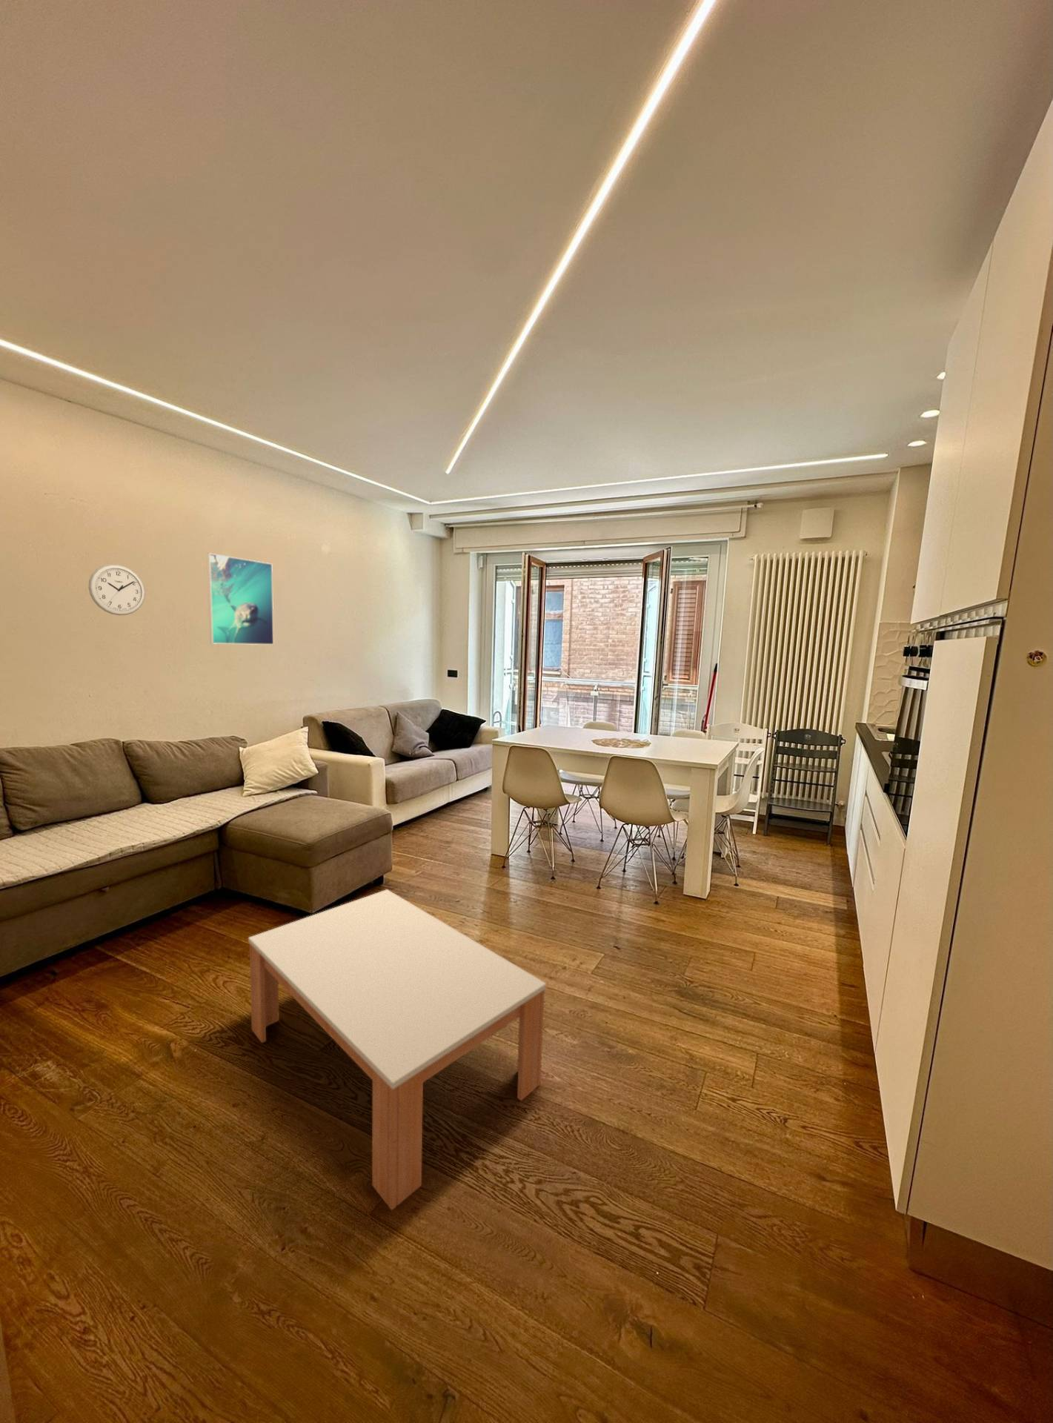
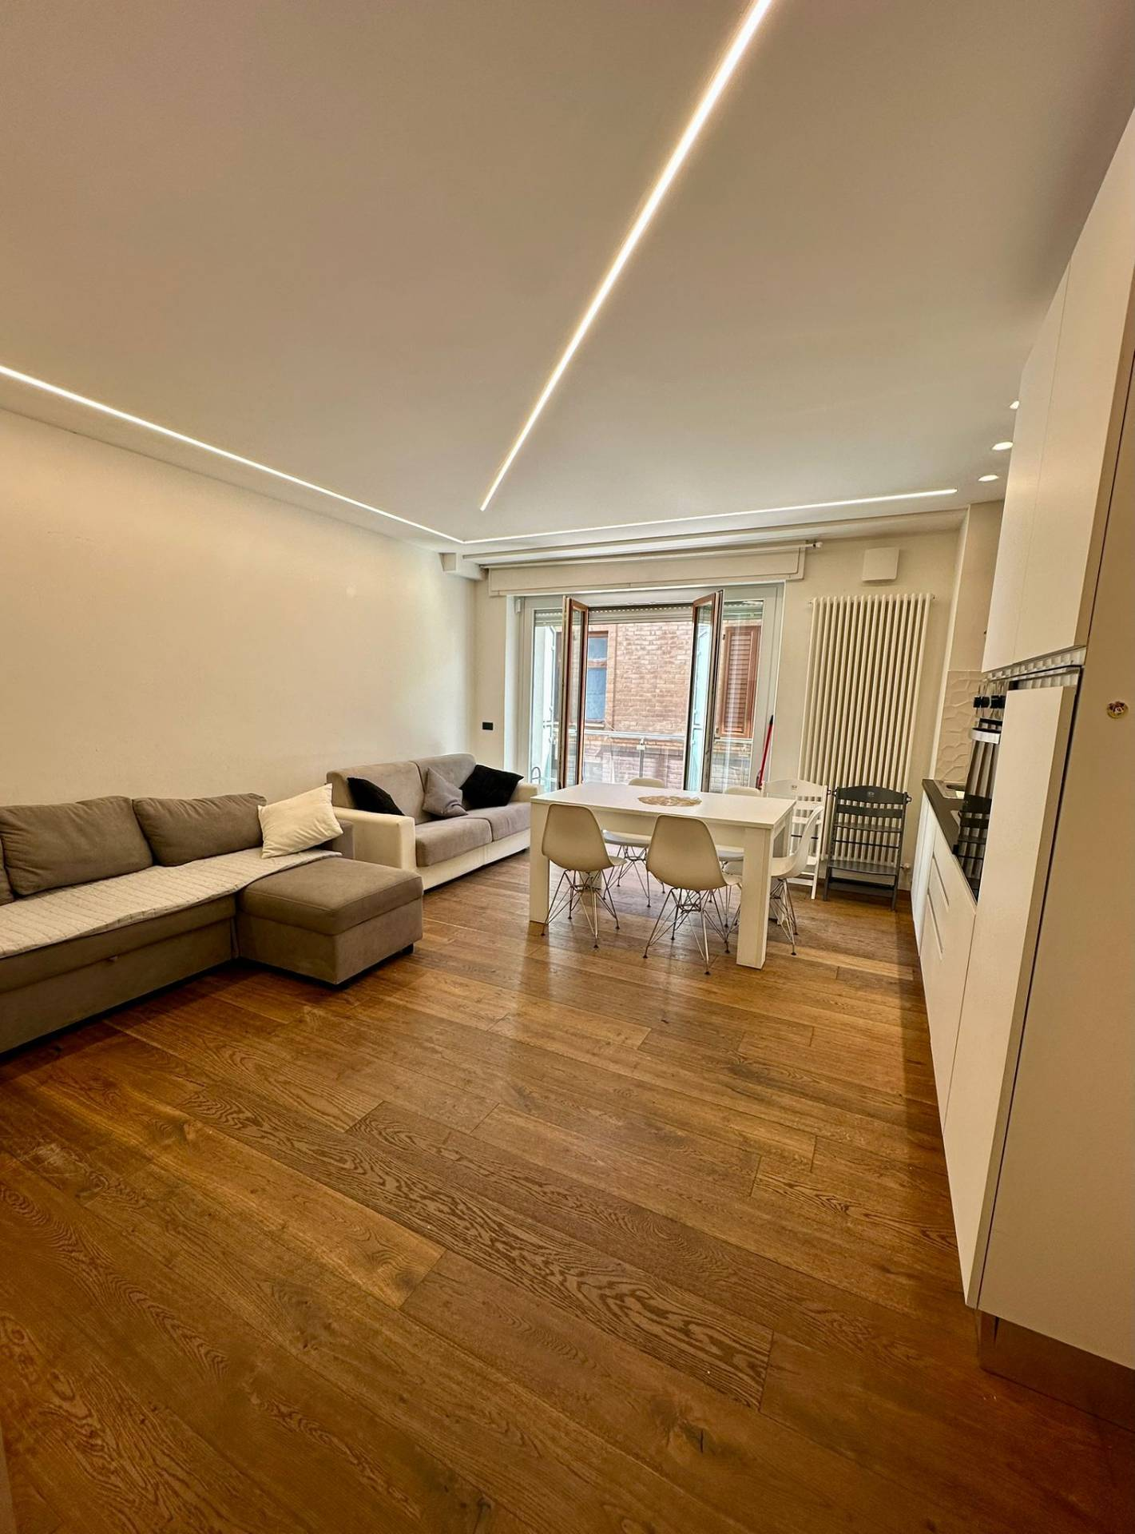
- coffee table [248,889,546,1211]
- wall clock [88,563,146,616]
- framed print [206,552,274,645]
